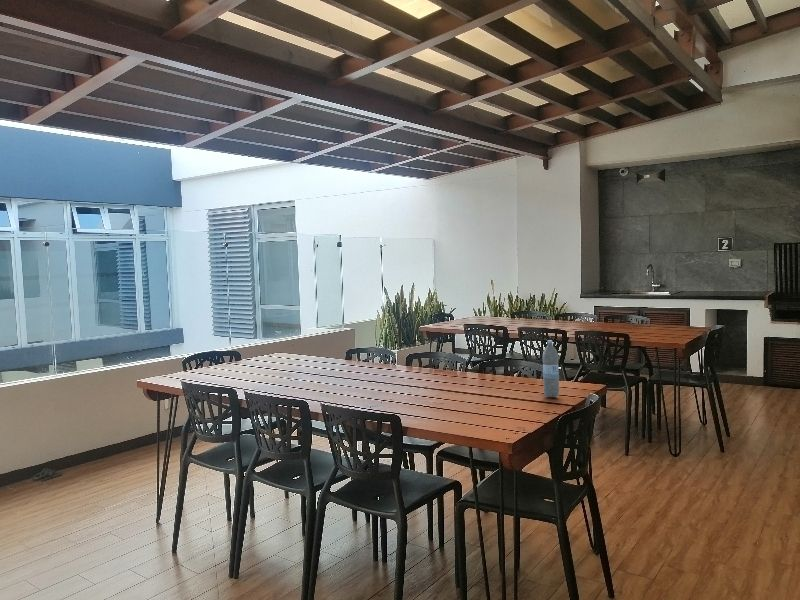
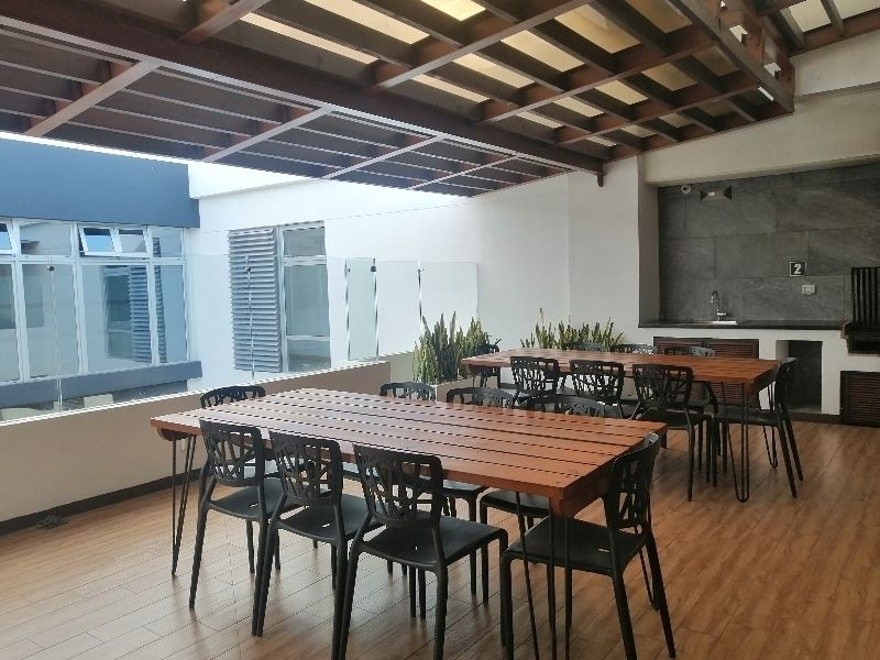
- water bottle [542,339,560,398]
